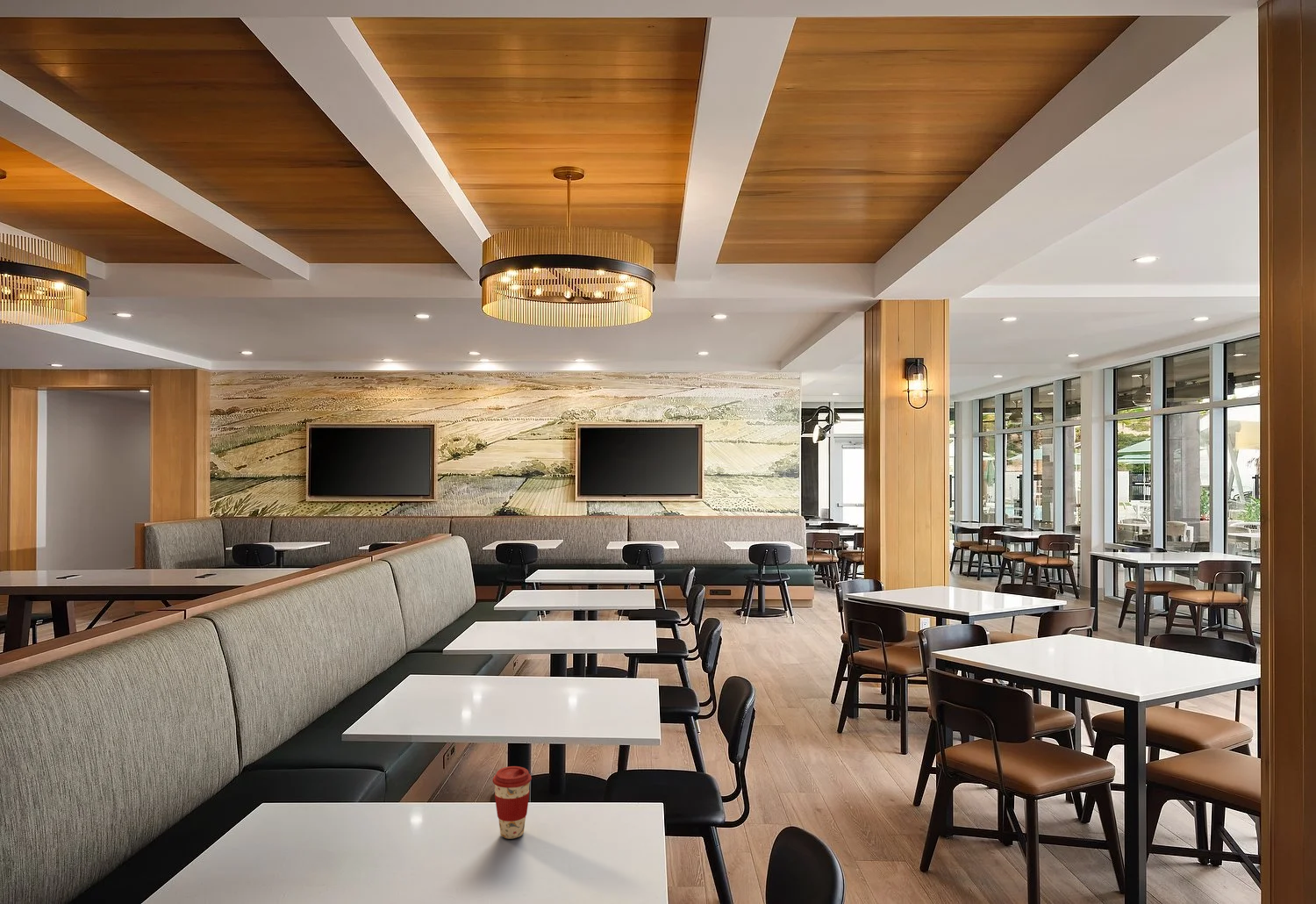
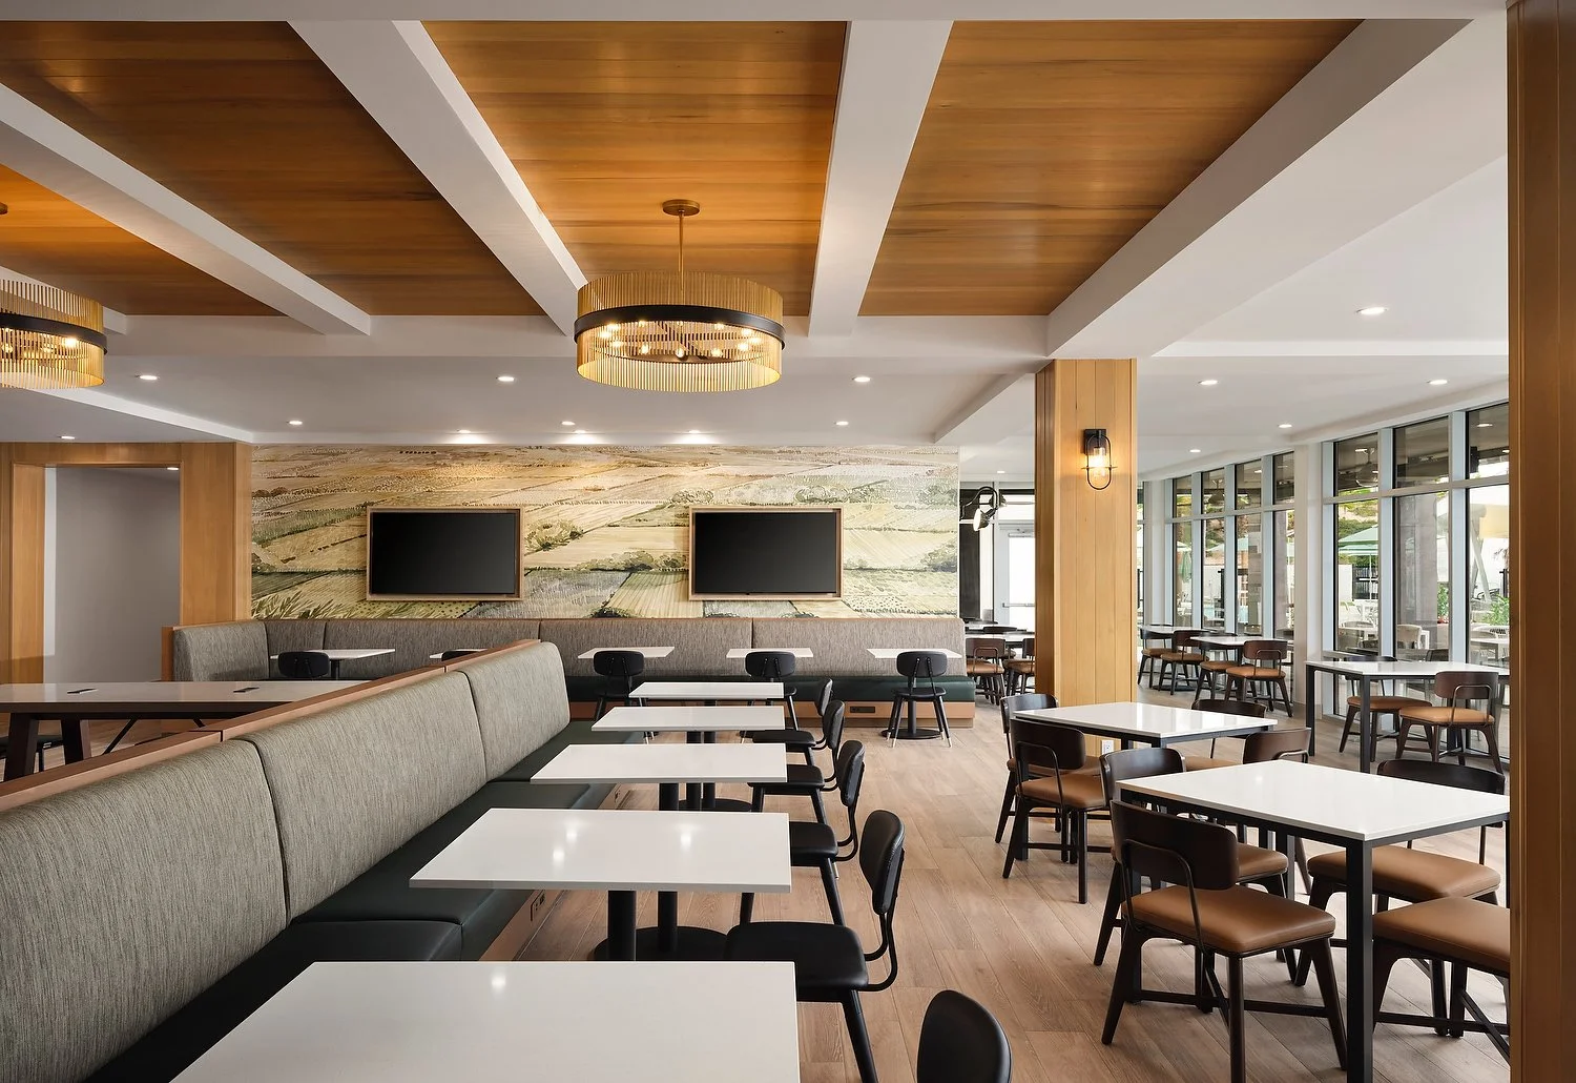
- coffee cup [491,765,533,839]
